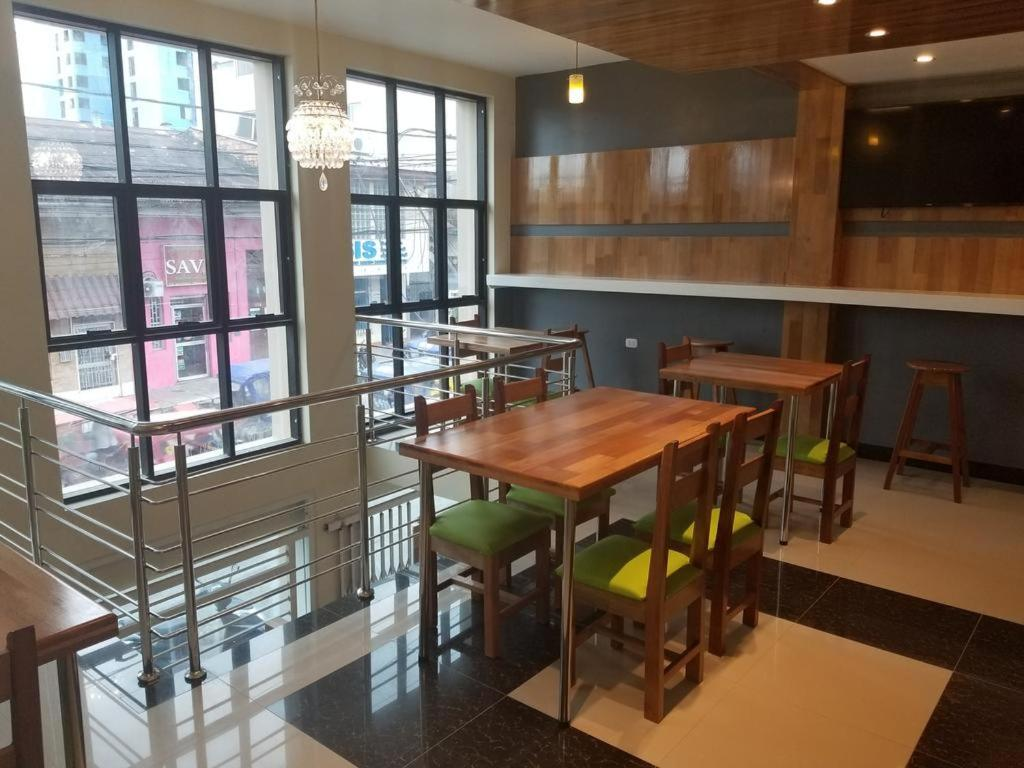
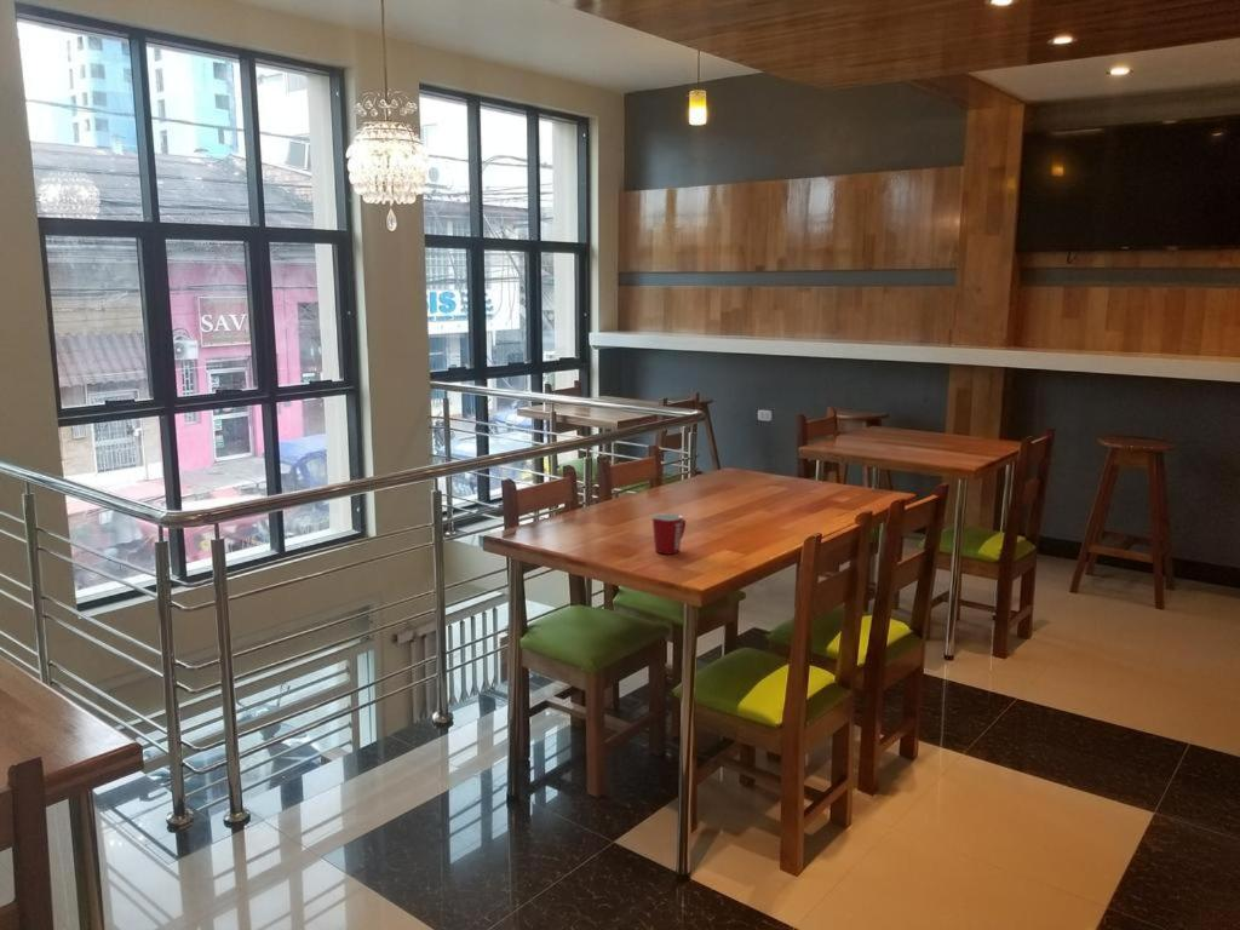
+ mug [651,512,687,555]
